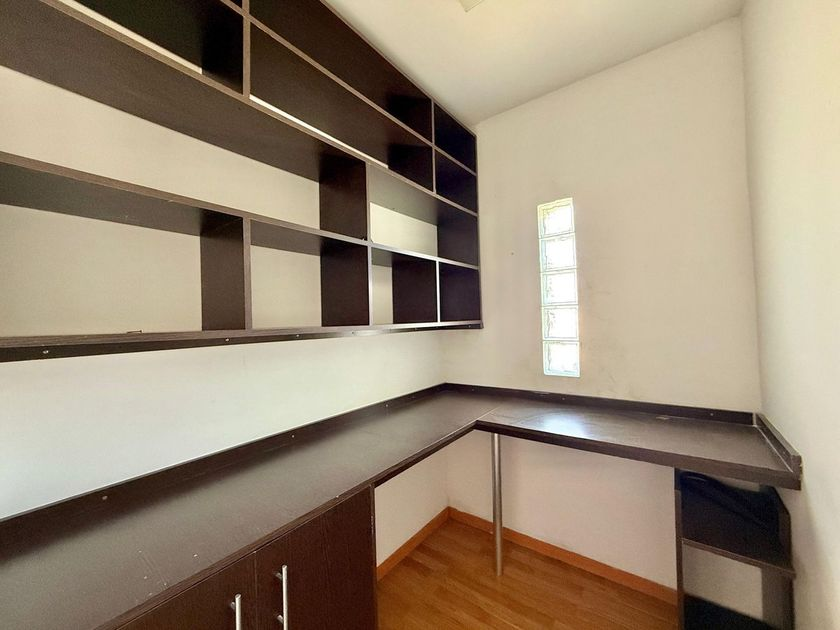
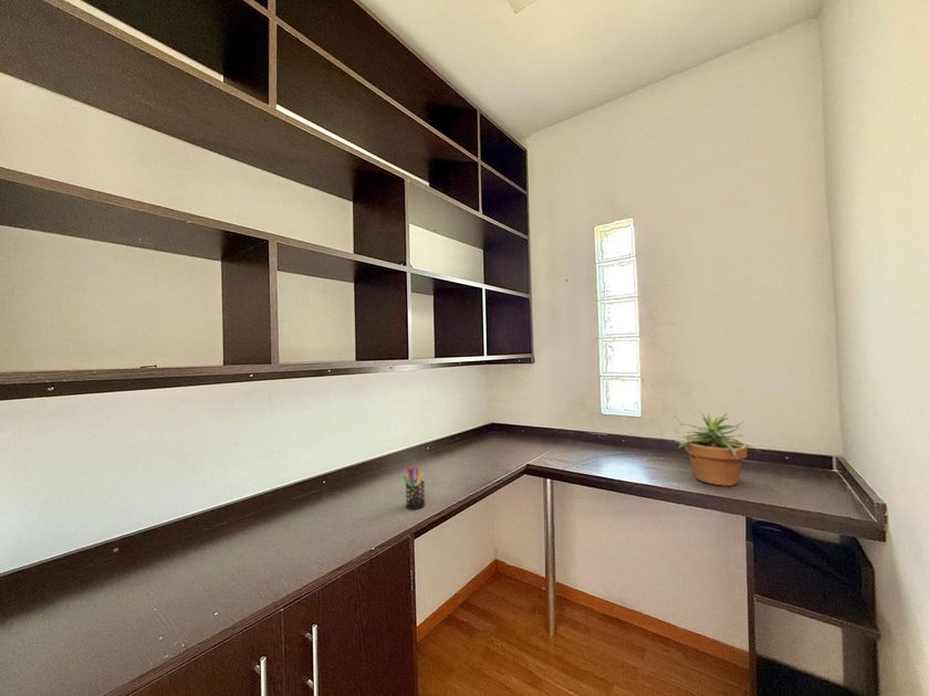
+ pen holder [403,464,426,510]
+ potted plant [675,408,762,487]
